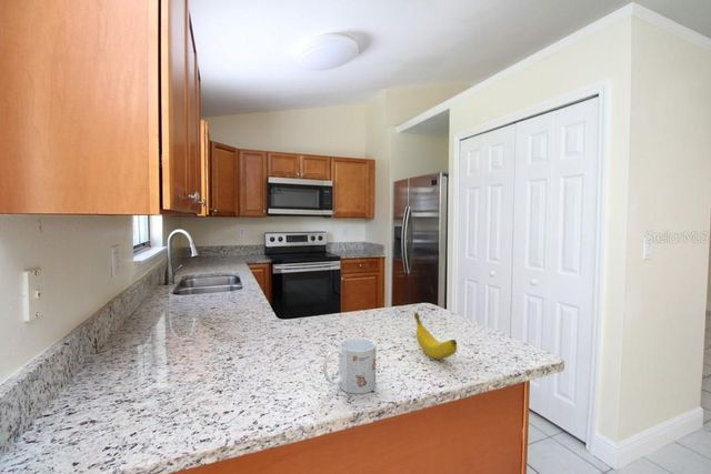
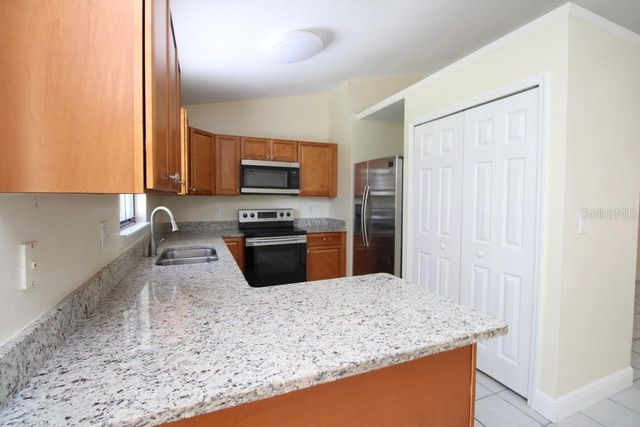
- banana [413,312,458,360]
- mug [322,336,377,395]
